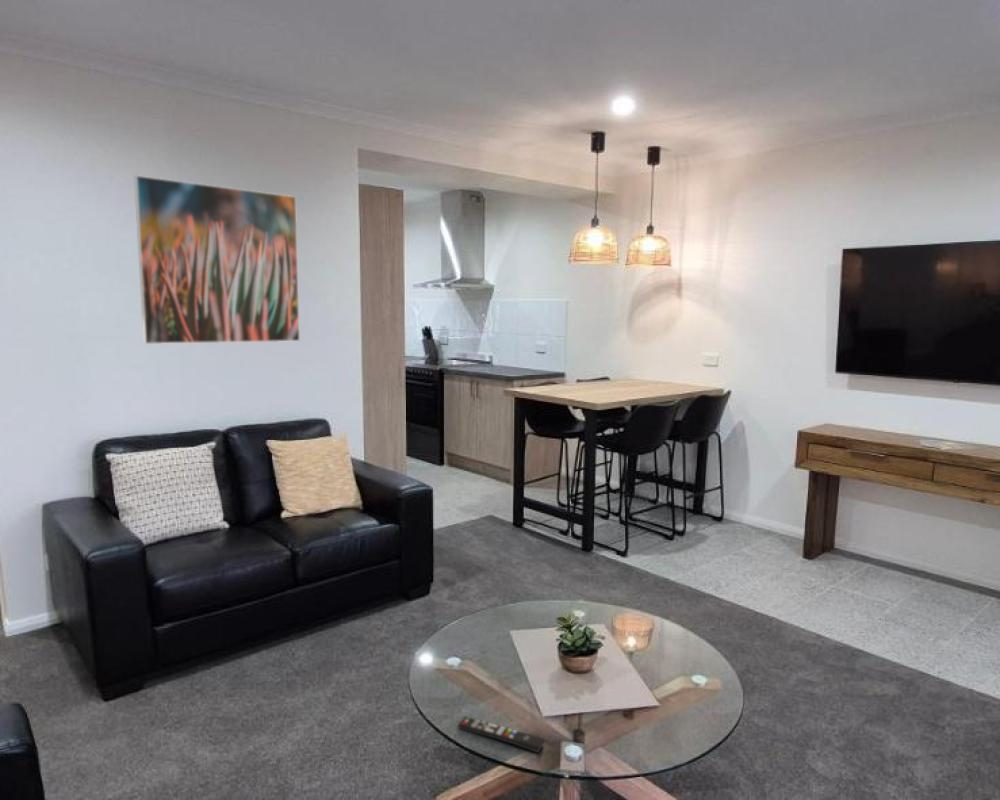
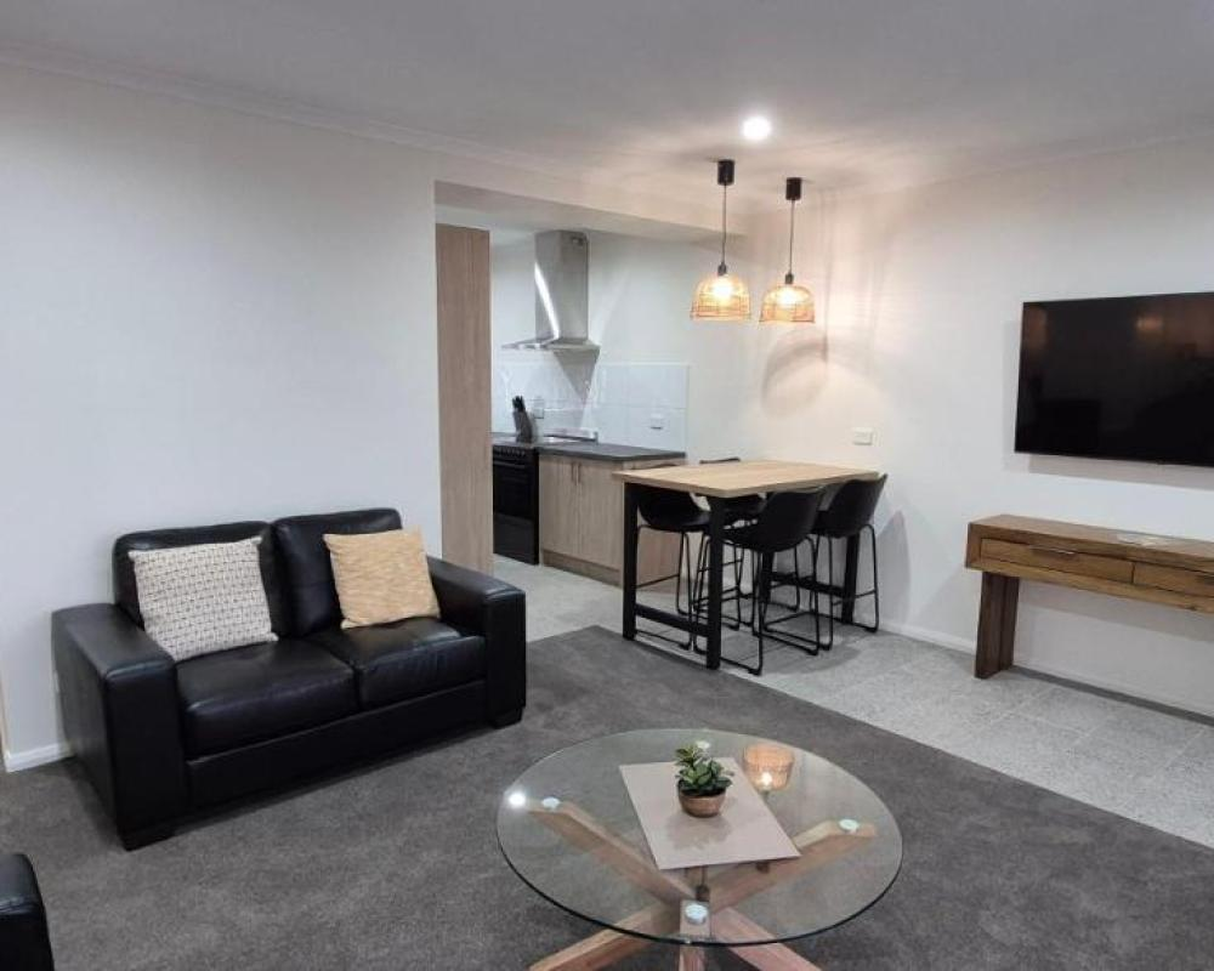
- remote control [457,715,546,754]
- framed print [133,174,301,345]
